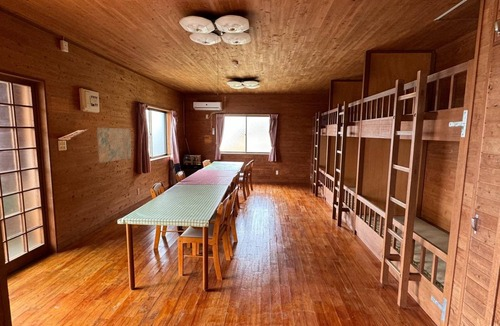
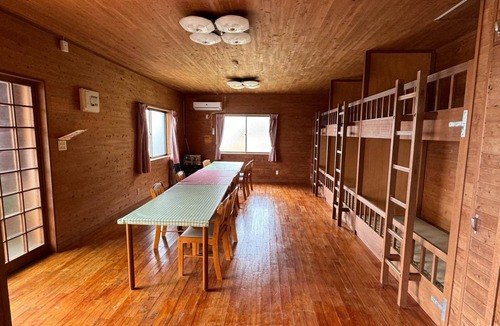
- map [96,126,132,164]
